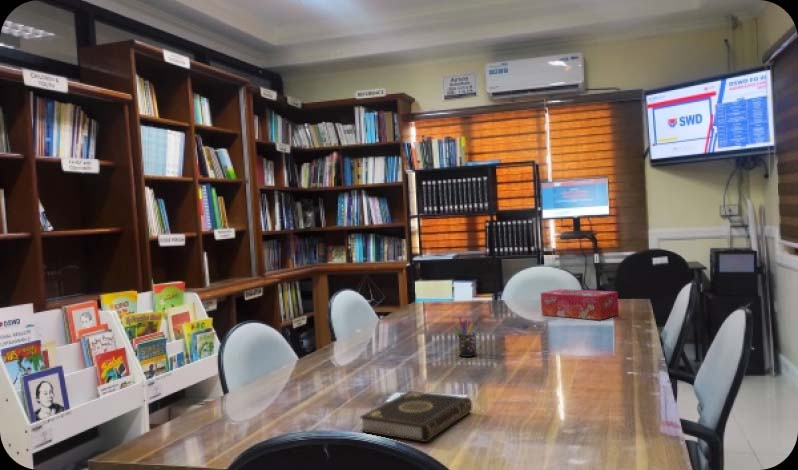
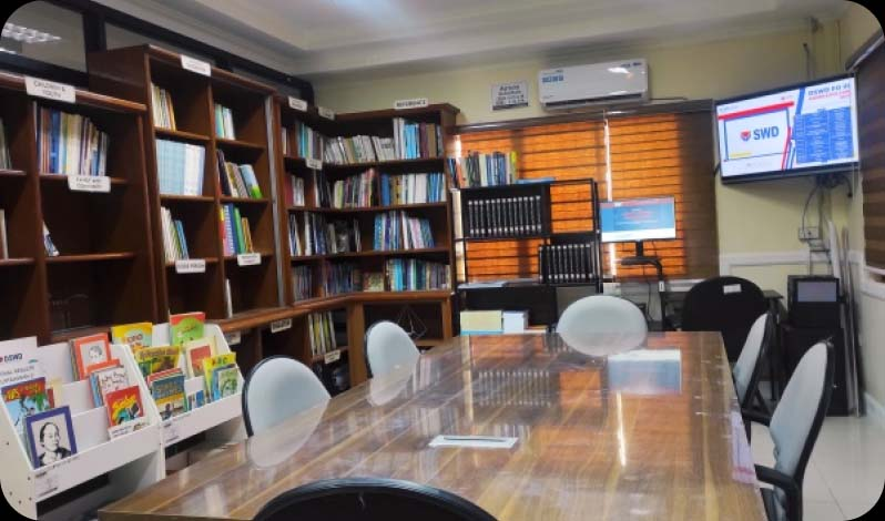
- pen holder [453,316,478,358]
- book [359,390,473,443]
- tissue box [540,288,620,321]
